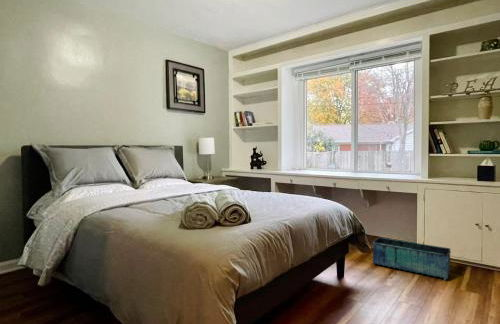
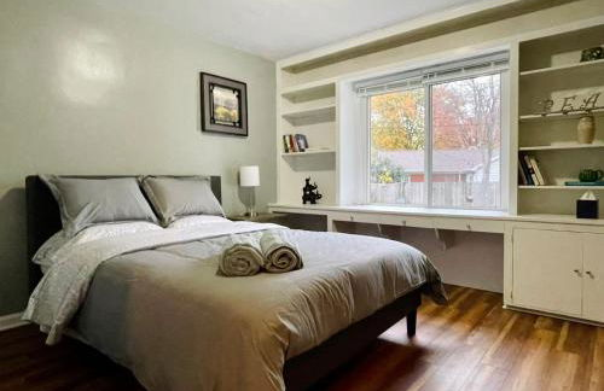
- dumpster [371,236,452,282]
